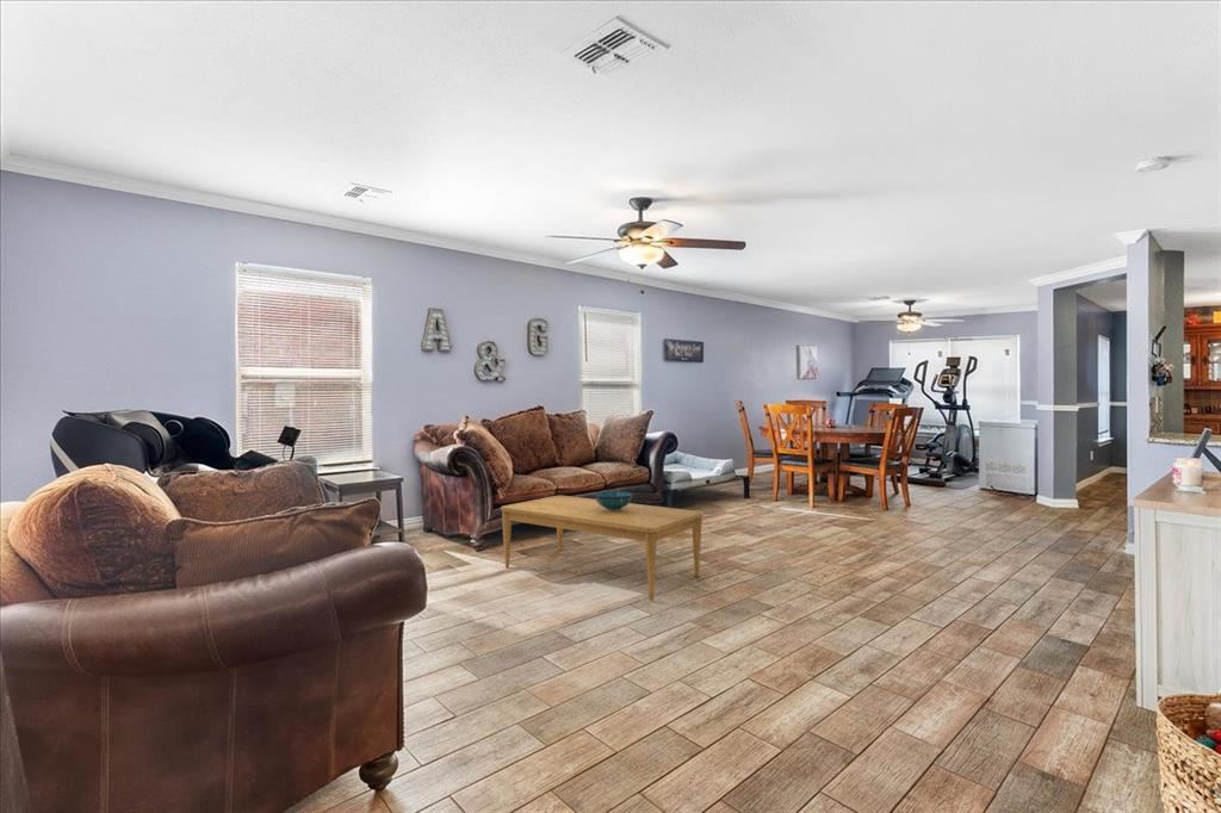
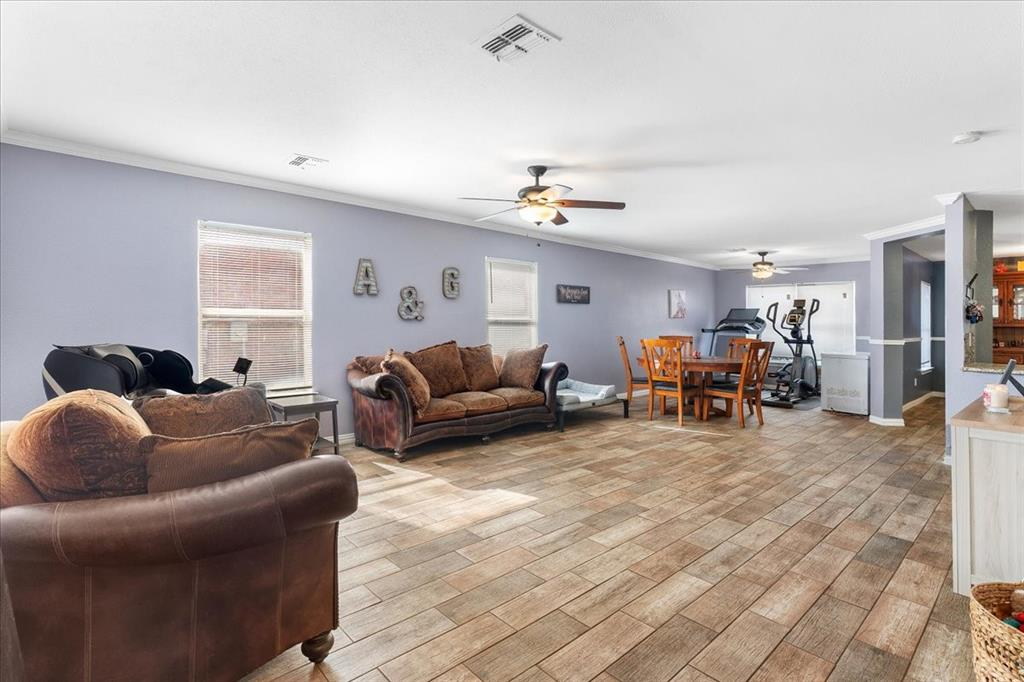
- decorative bowl [593,490,634,511]
- coffee table [500,495,704,601]
